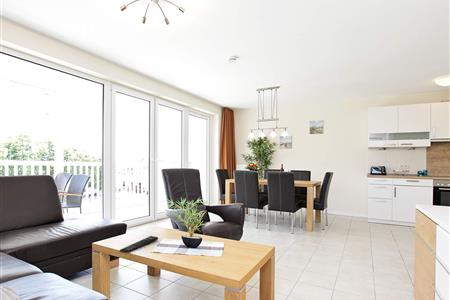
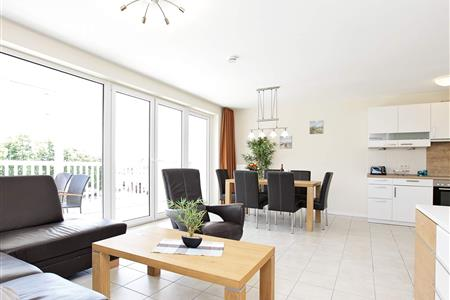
- remote control [119,235,159,254]
